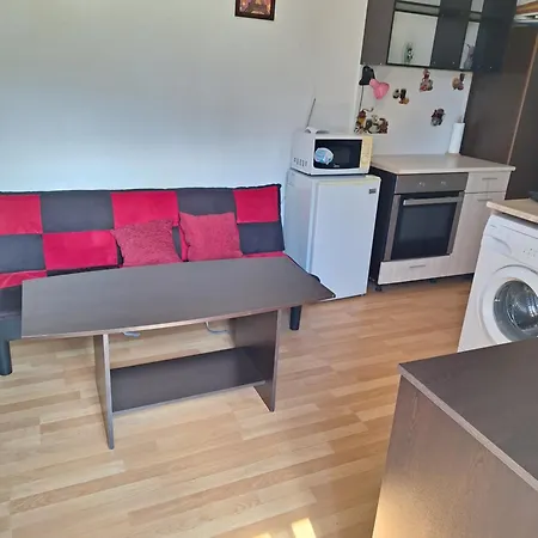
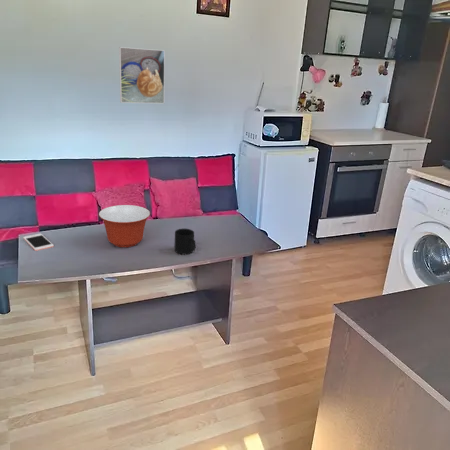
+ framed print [118,46,166,105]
+ mug [174,228,197,255]
+ cell phone [22,233,55,252]
+ mixing bowl [98,204,151,248]
